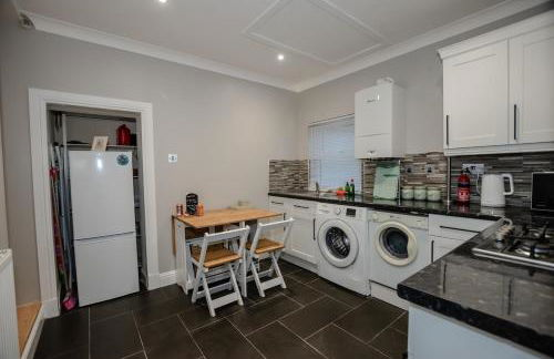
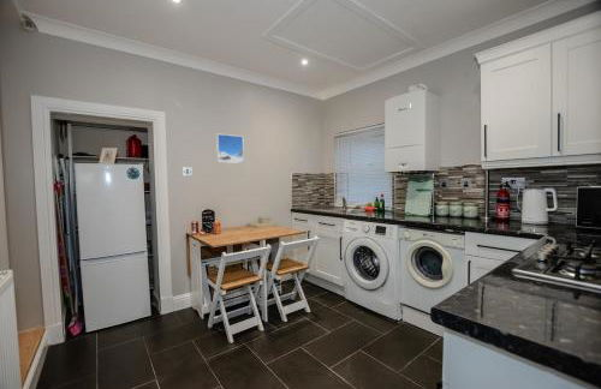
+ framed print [215,133,245,164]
